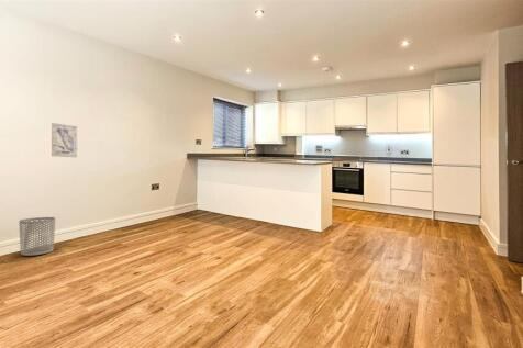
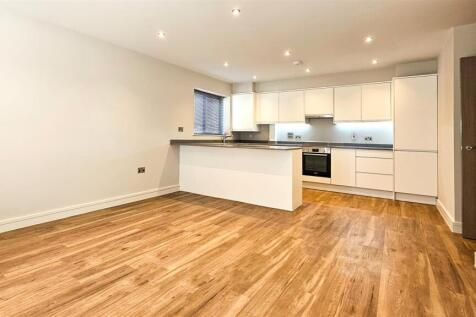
- wall art [51,122,78,158]
- waste bin [18,216,56,257]
